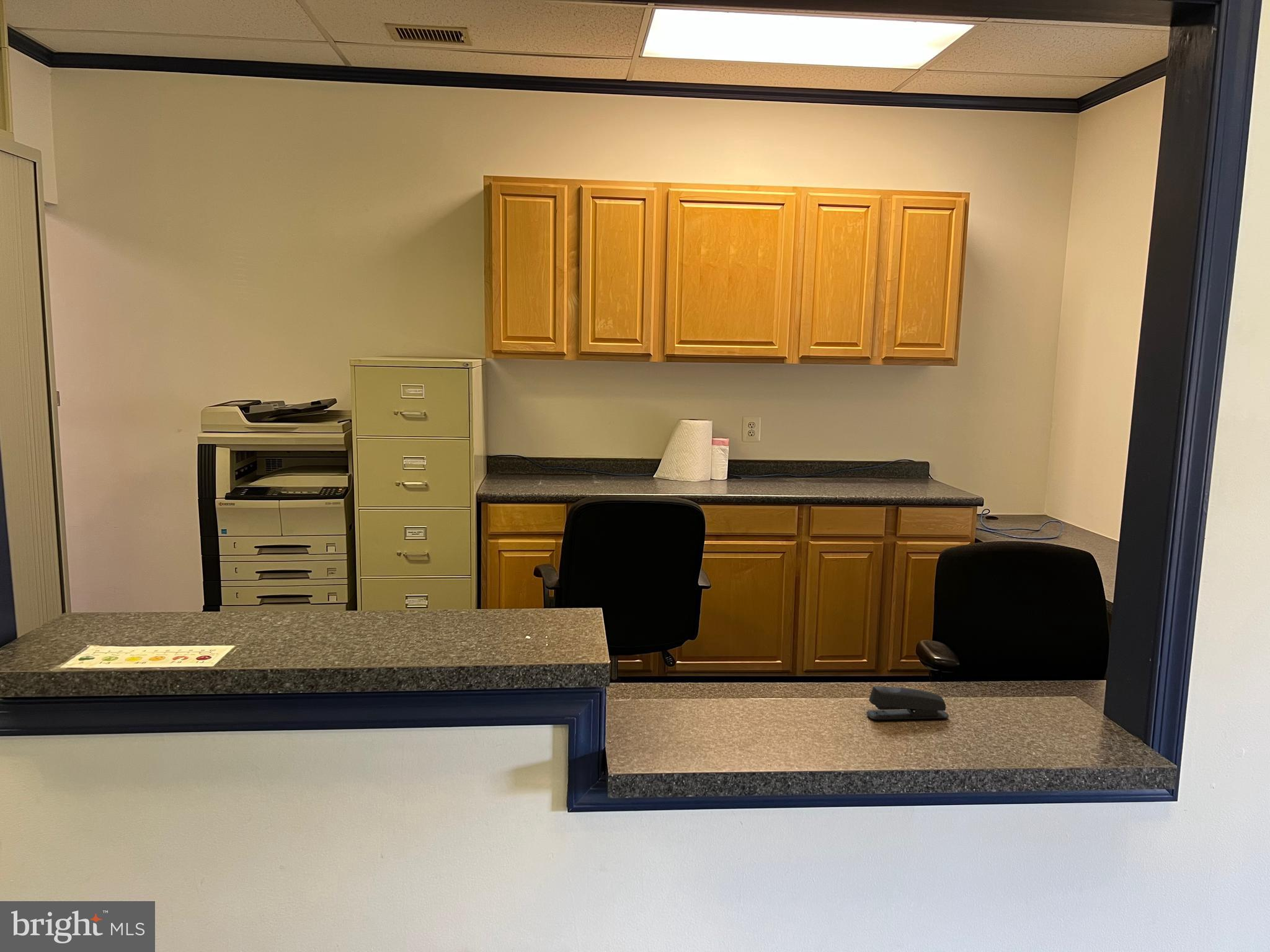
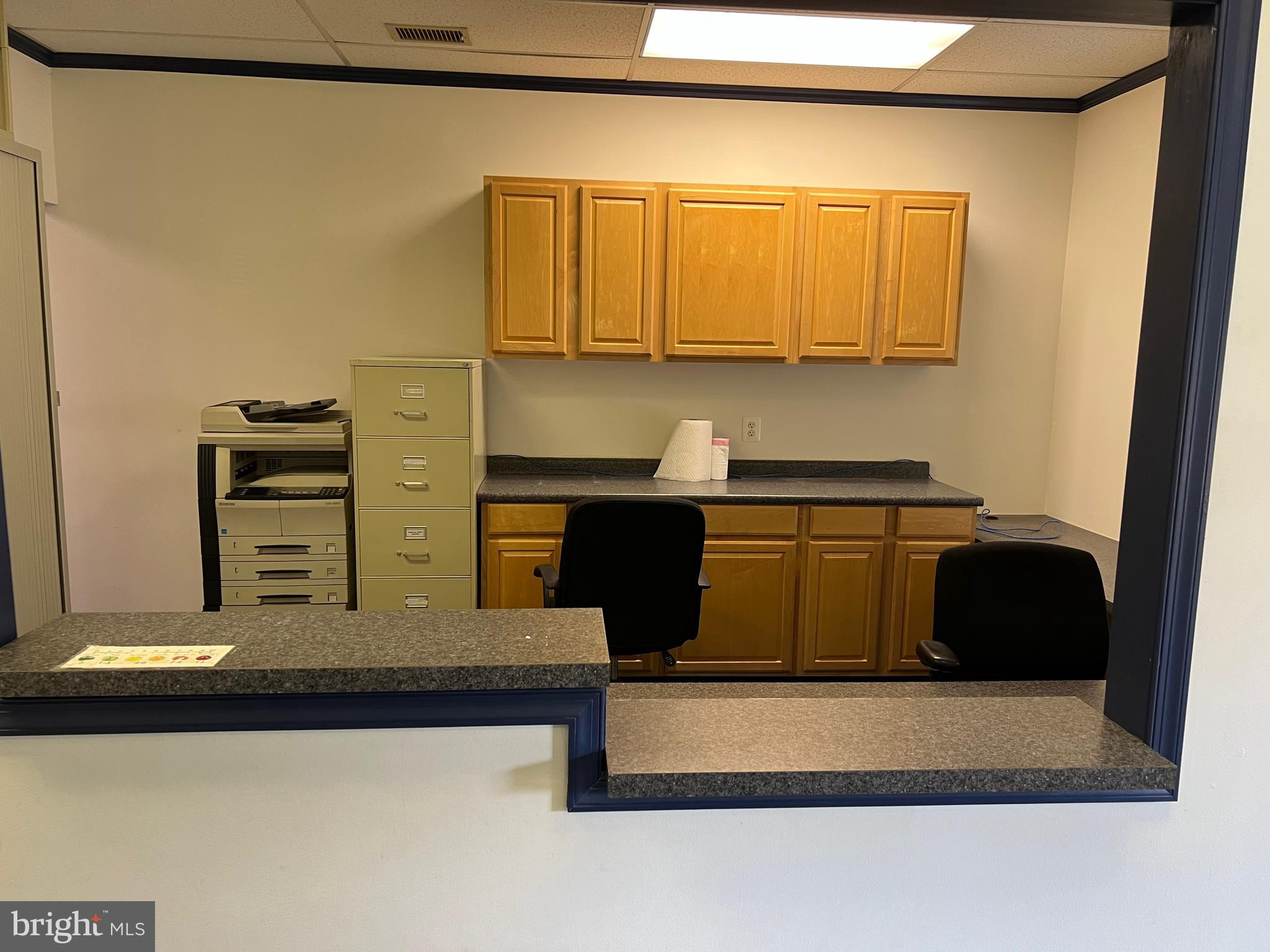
- stapler [866,685,949,720]
